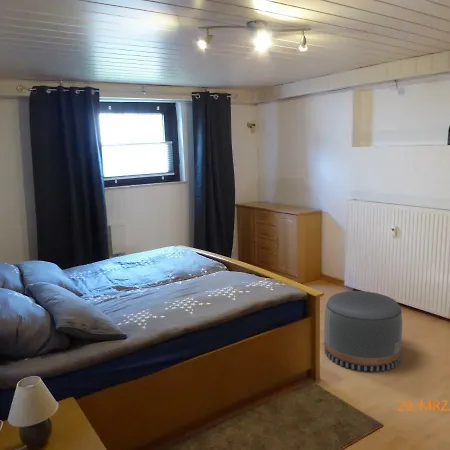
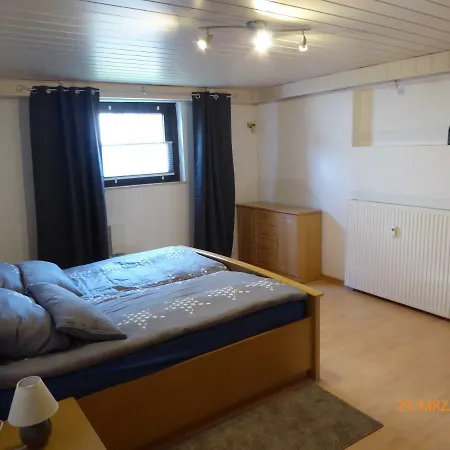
- pouf [323,290,403,372]
